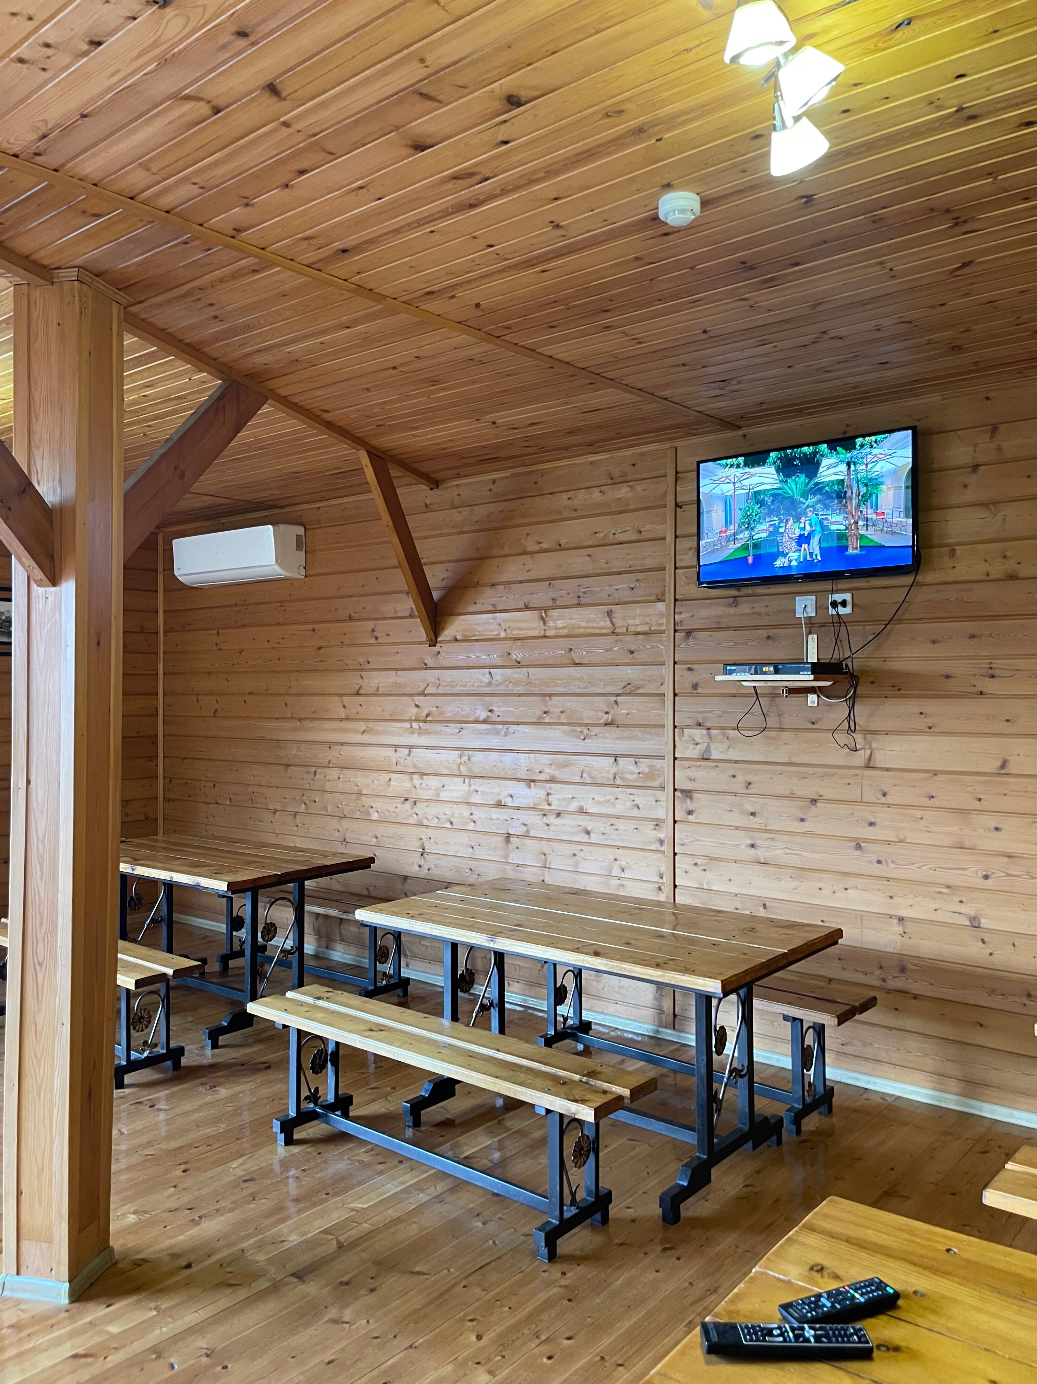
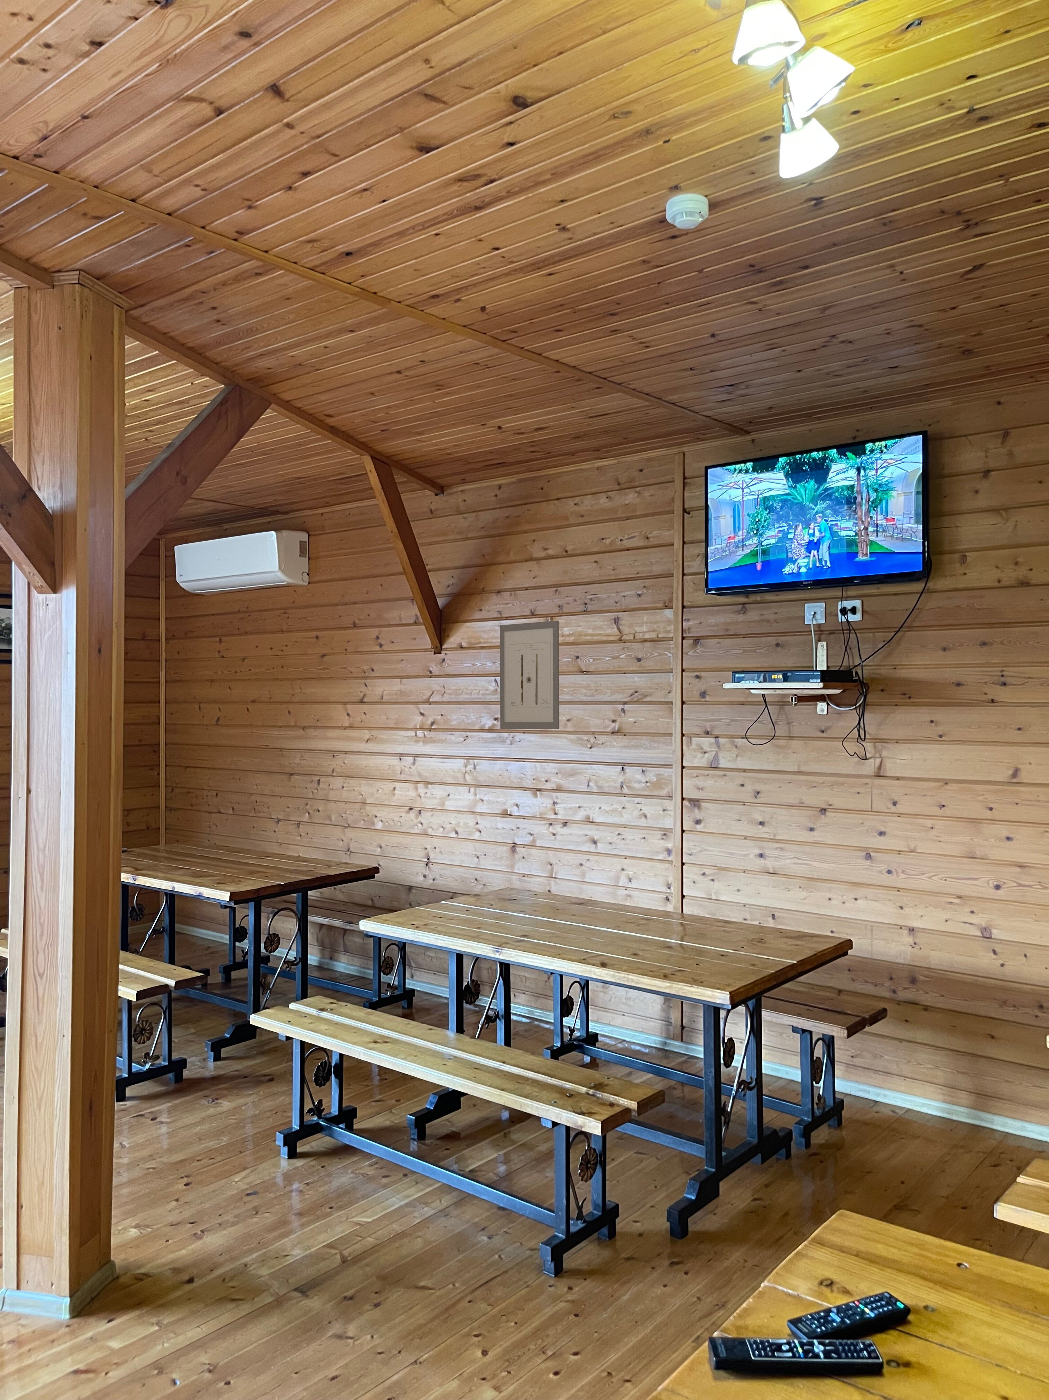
+ wall art [499,621,560,730]
